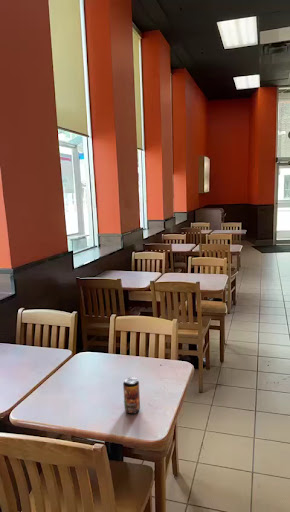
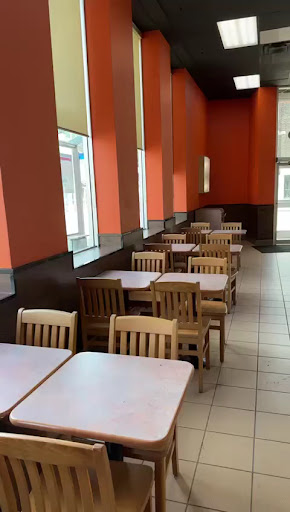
- beverage can [122,376,141,415]
